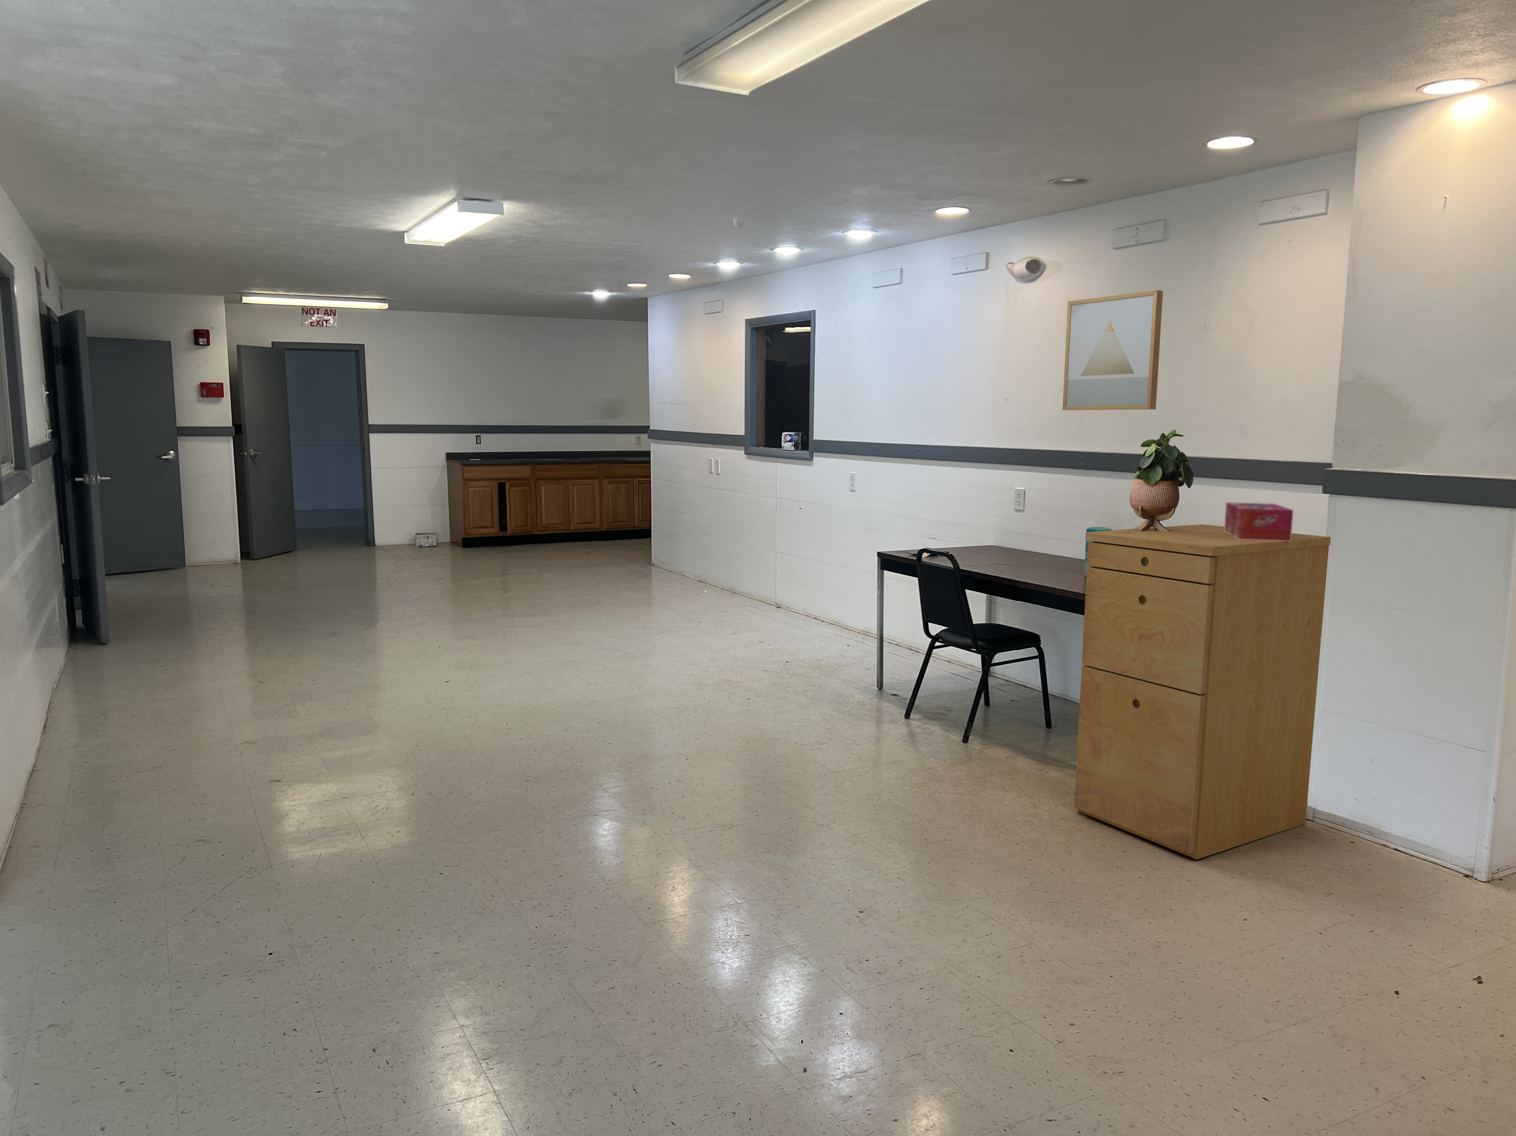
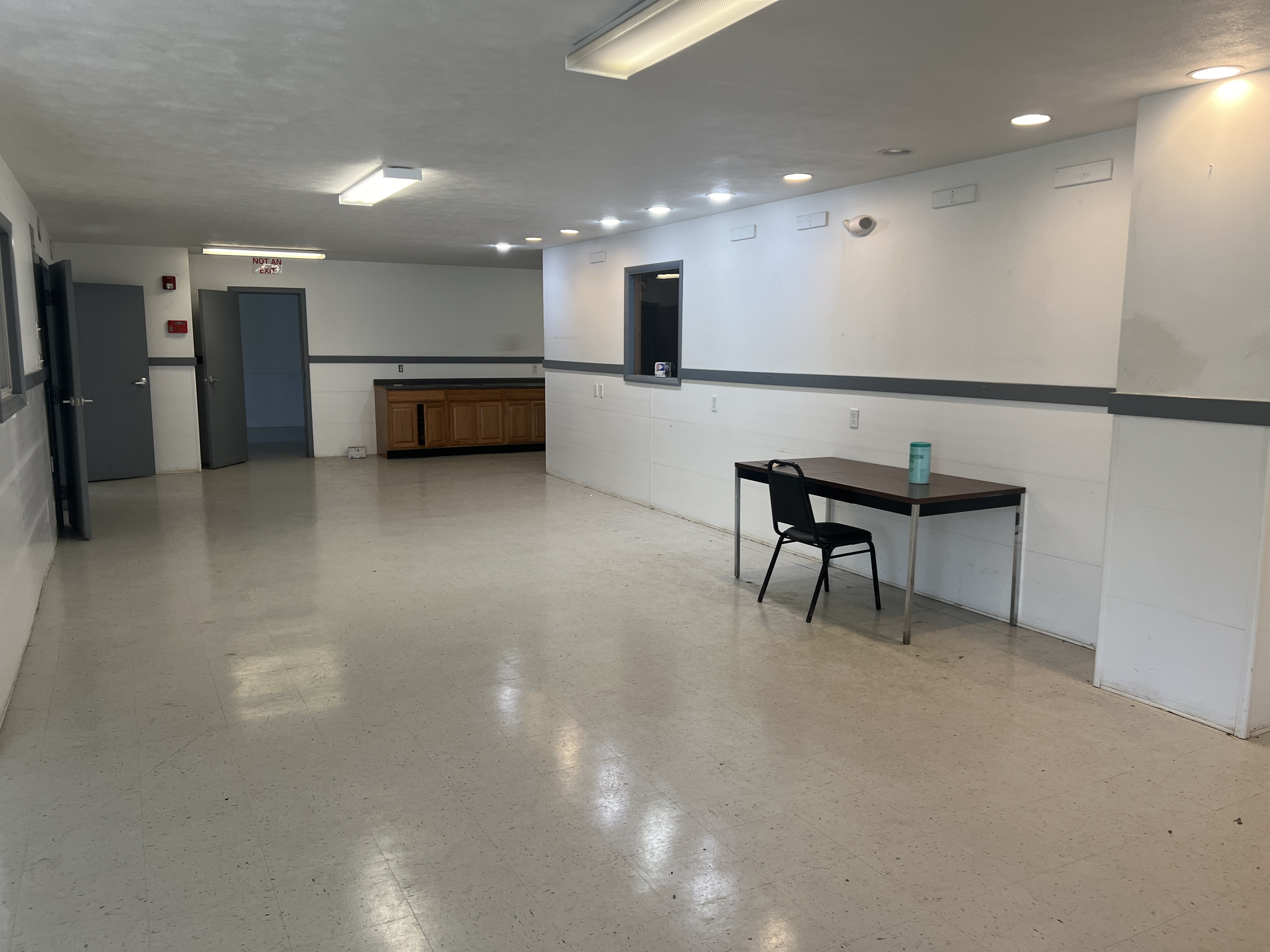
- filing cabinet [1074,524,1331,860]
- tissue box [1225,502,1294,542]
- potted plant [1129,430,1194,532]
- smoke detector [733,216,745,228]
- wall art [1062,290,1164,410]
